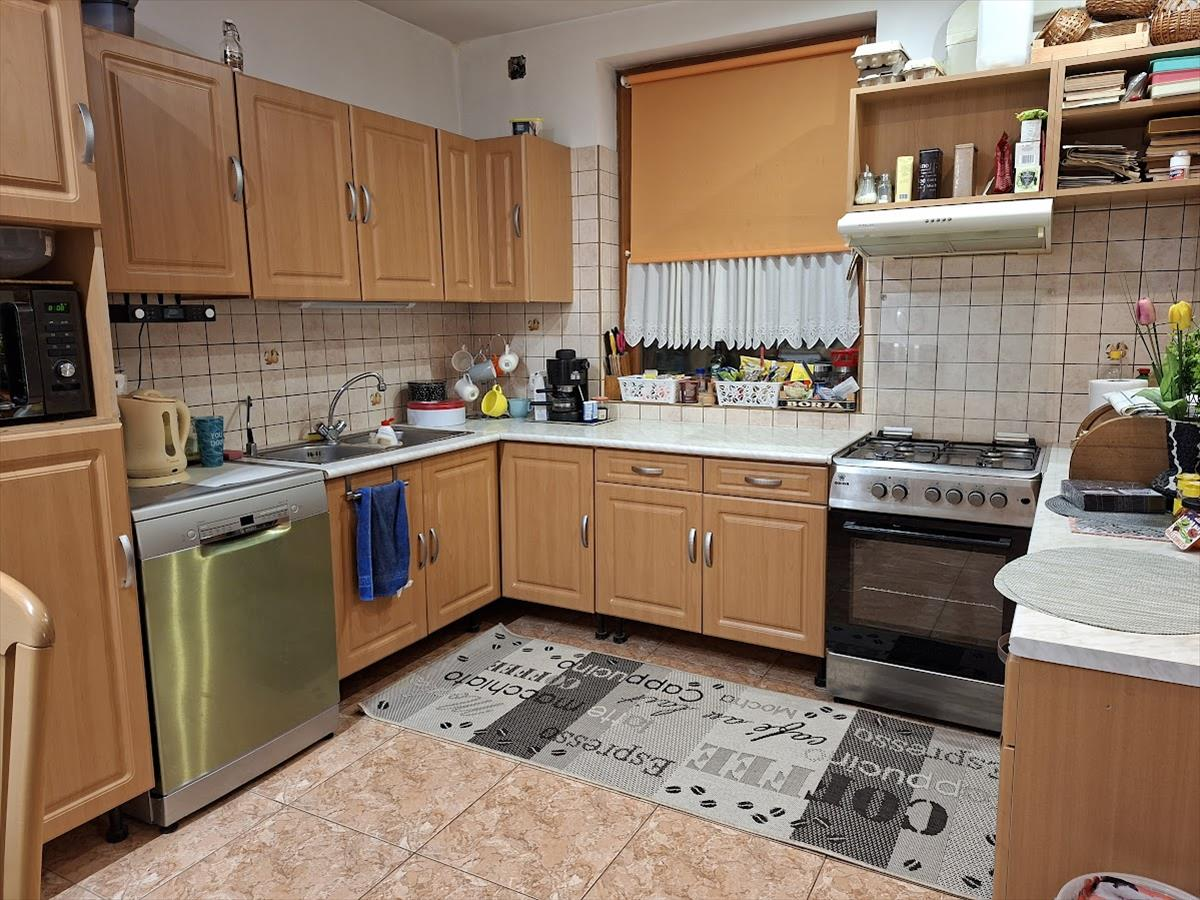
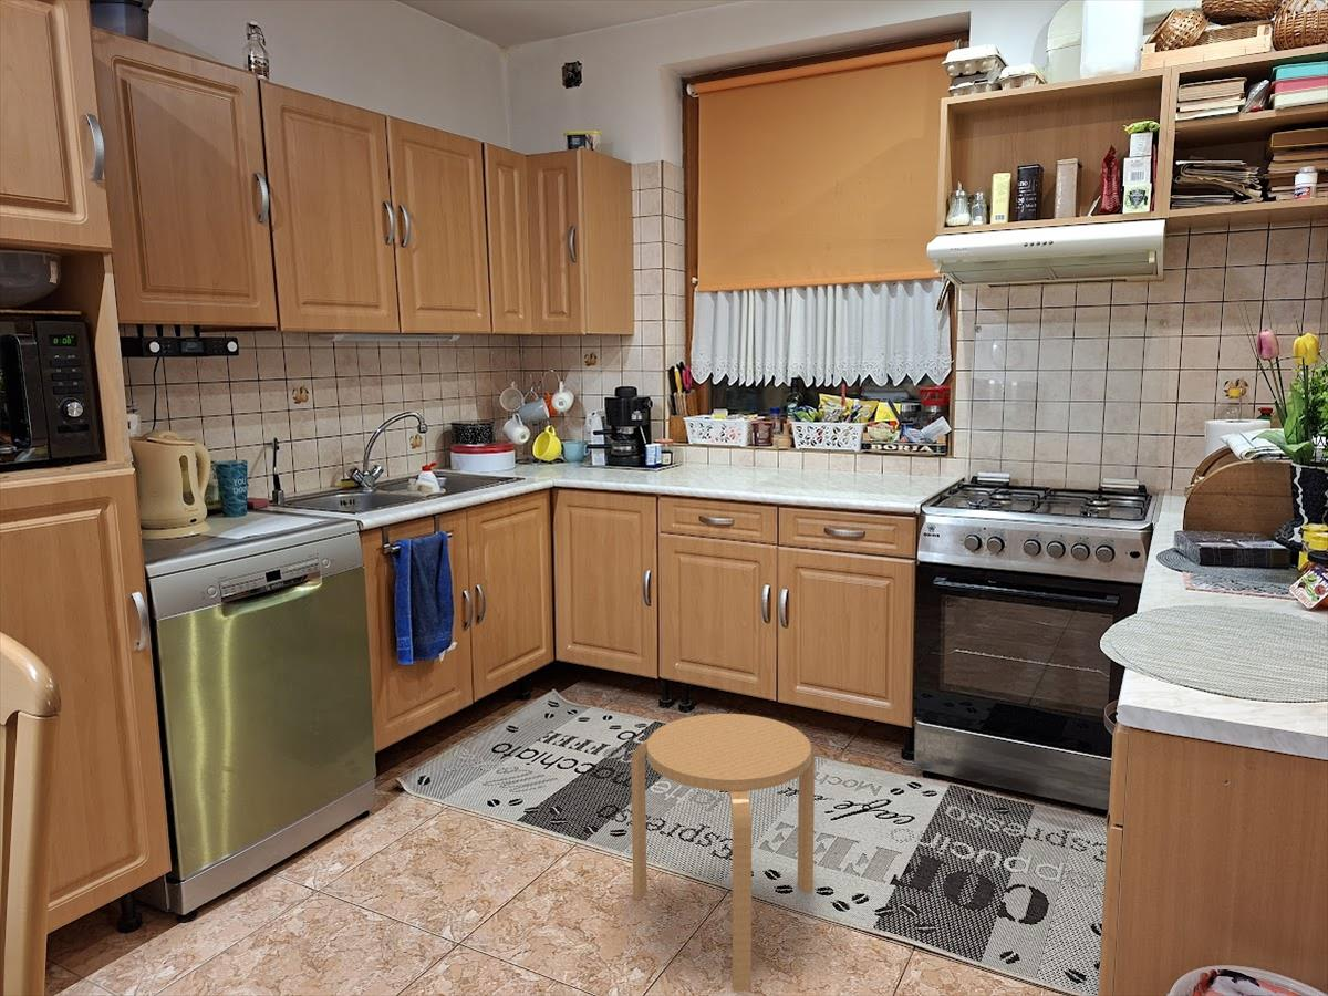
+ stool [630,713,816,993]
